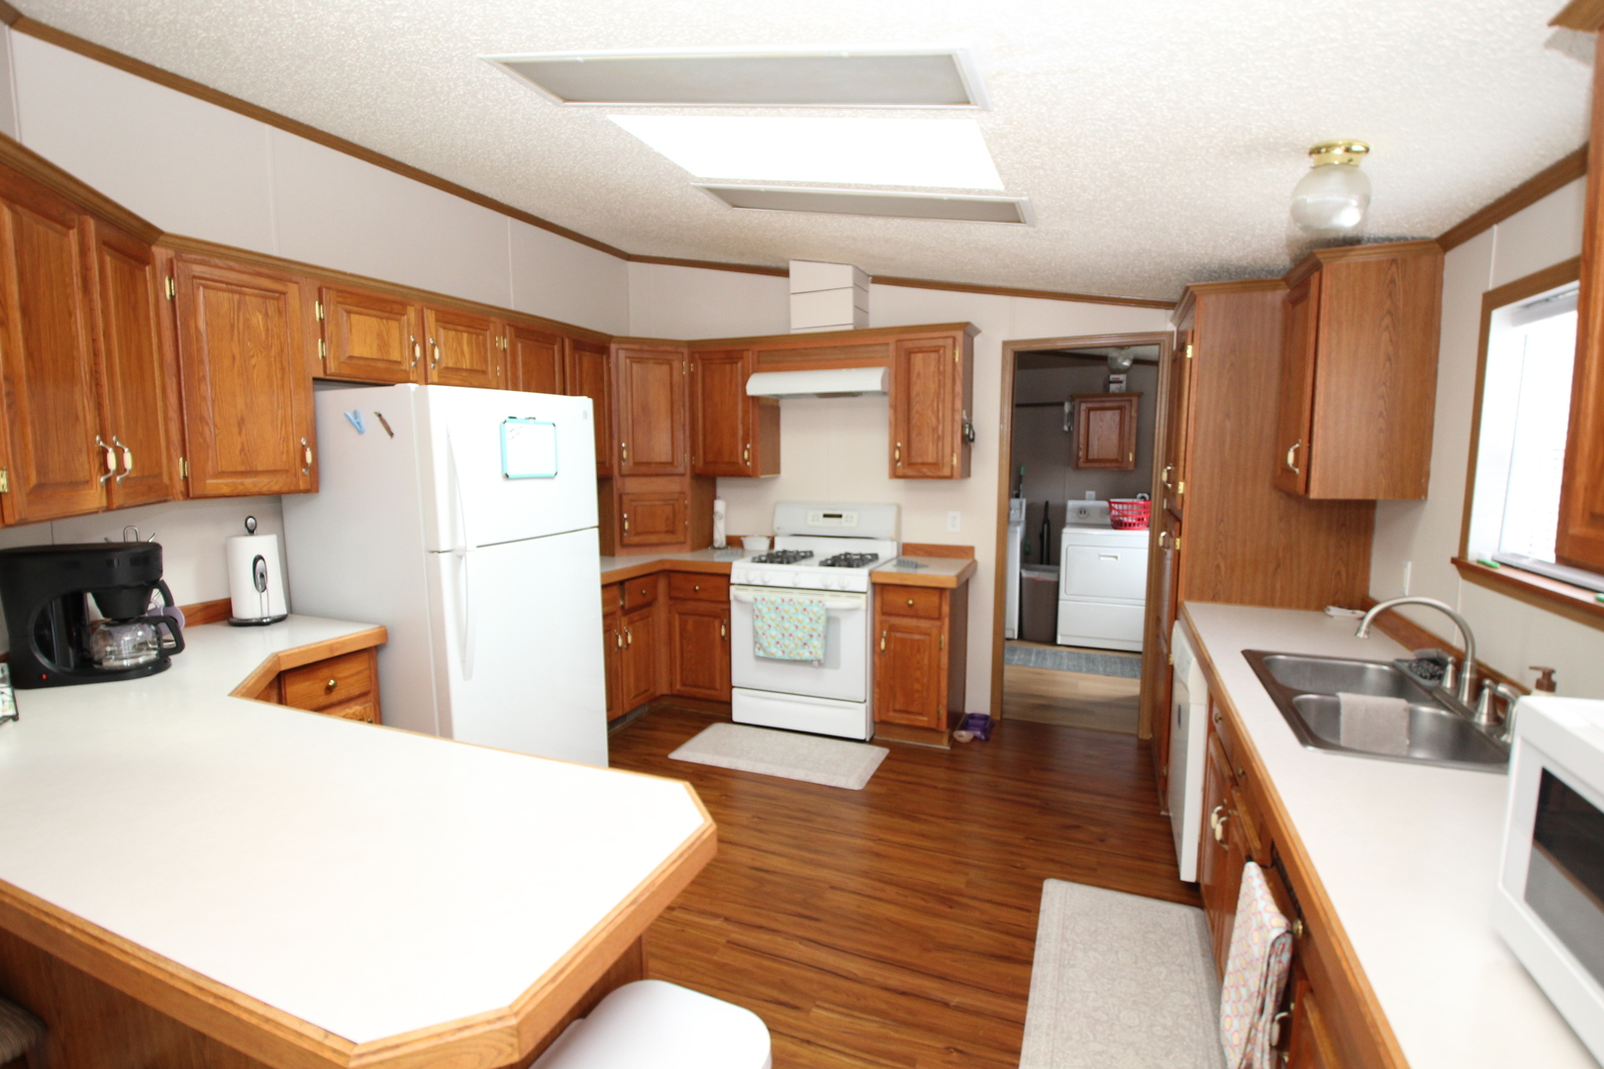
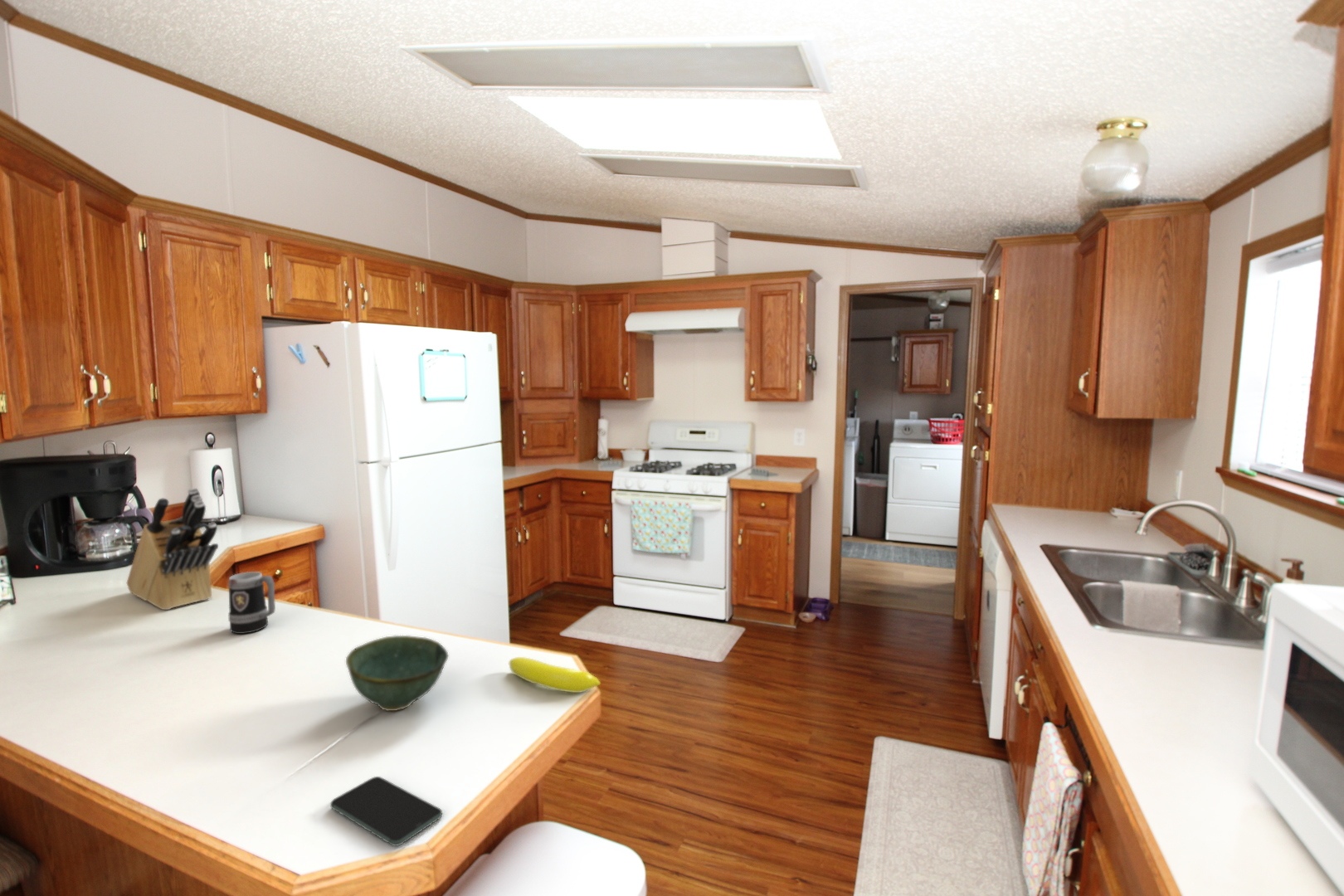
+ mug [227,571,276,635]
+ smartphone [329,776,443,847]
+ bowl [345,635,449,712]
+ banana [509,656,601,694]
+ knife block [126,487,219,611]
